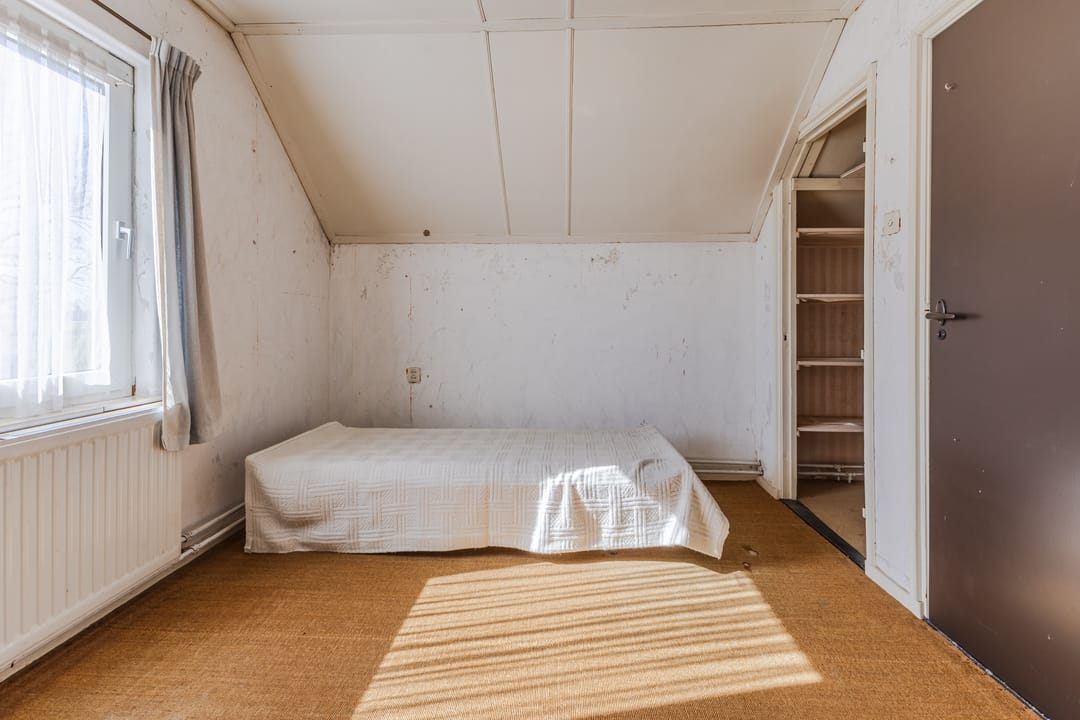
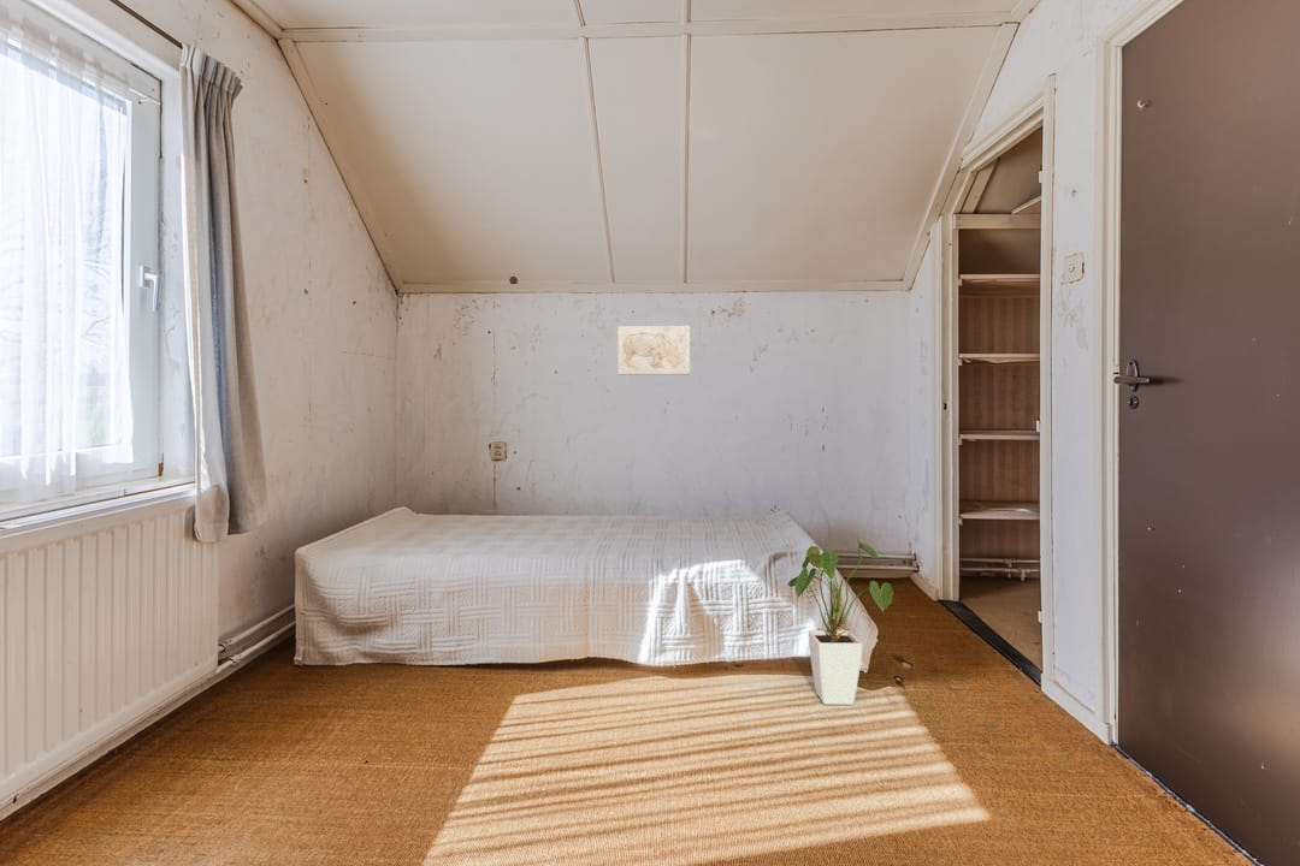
+ house plant [787,536,894,705]
+ wall art [616,325,691,376]
